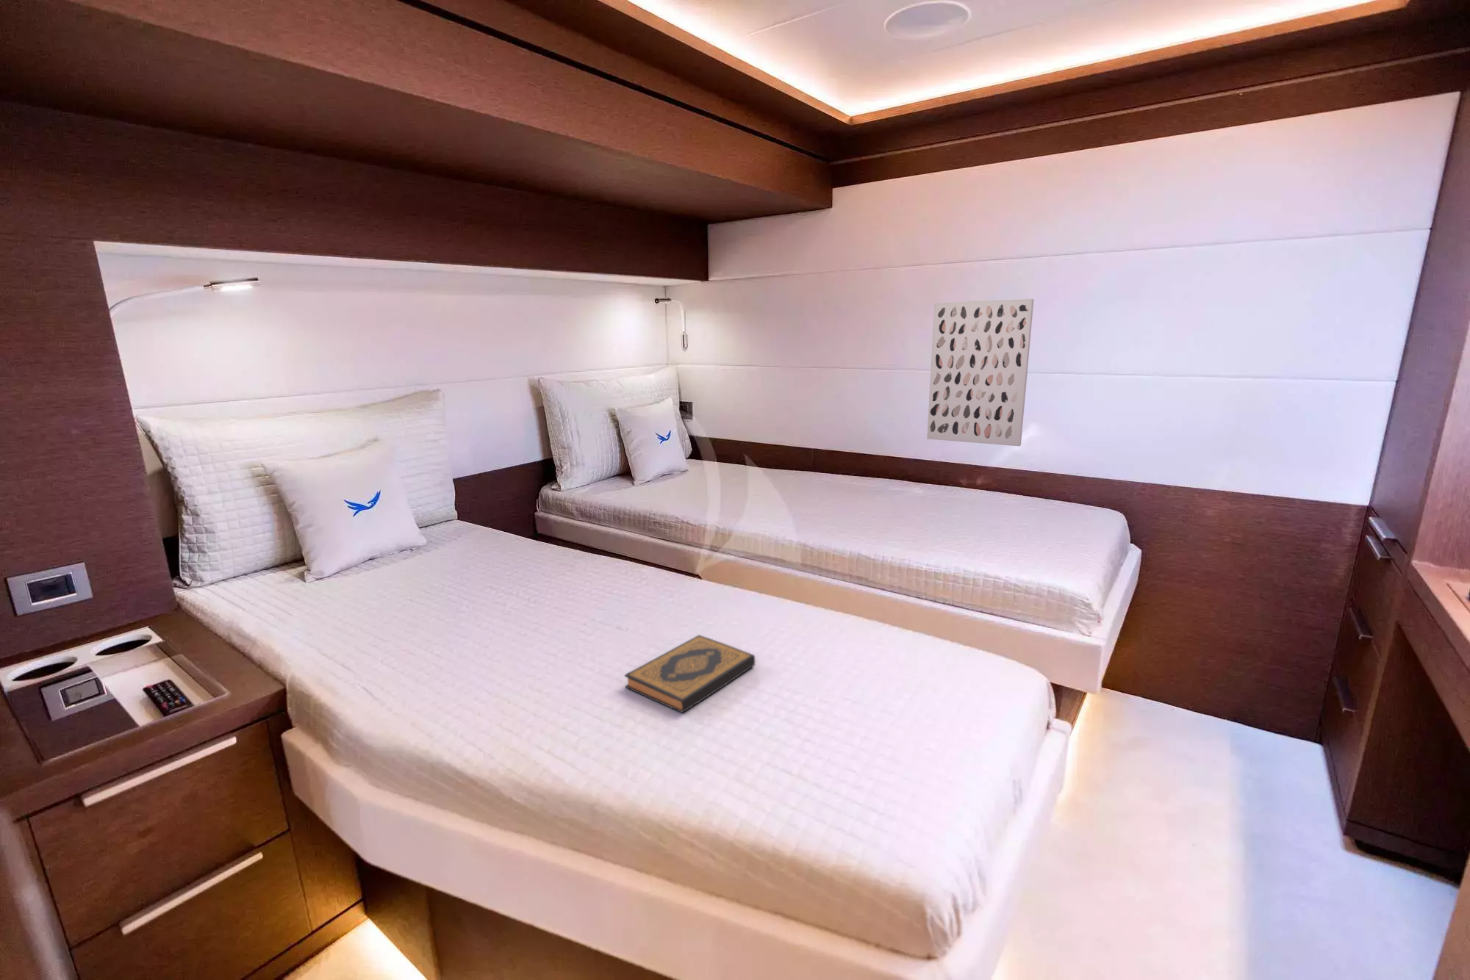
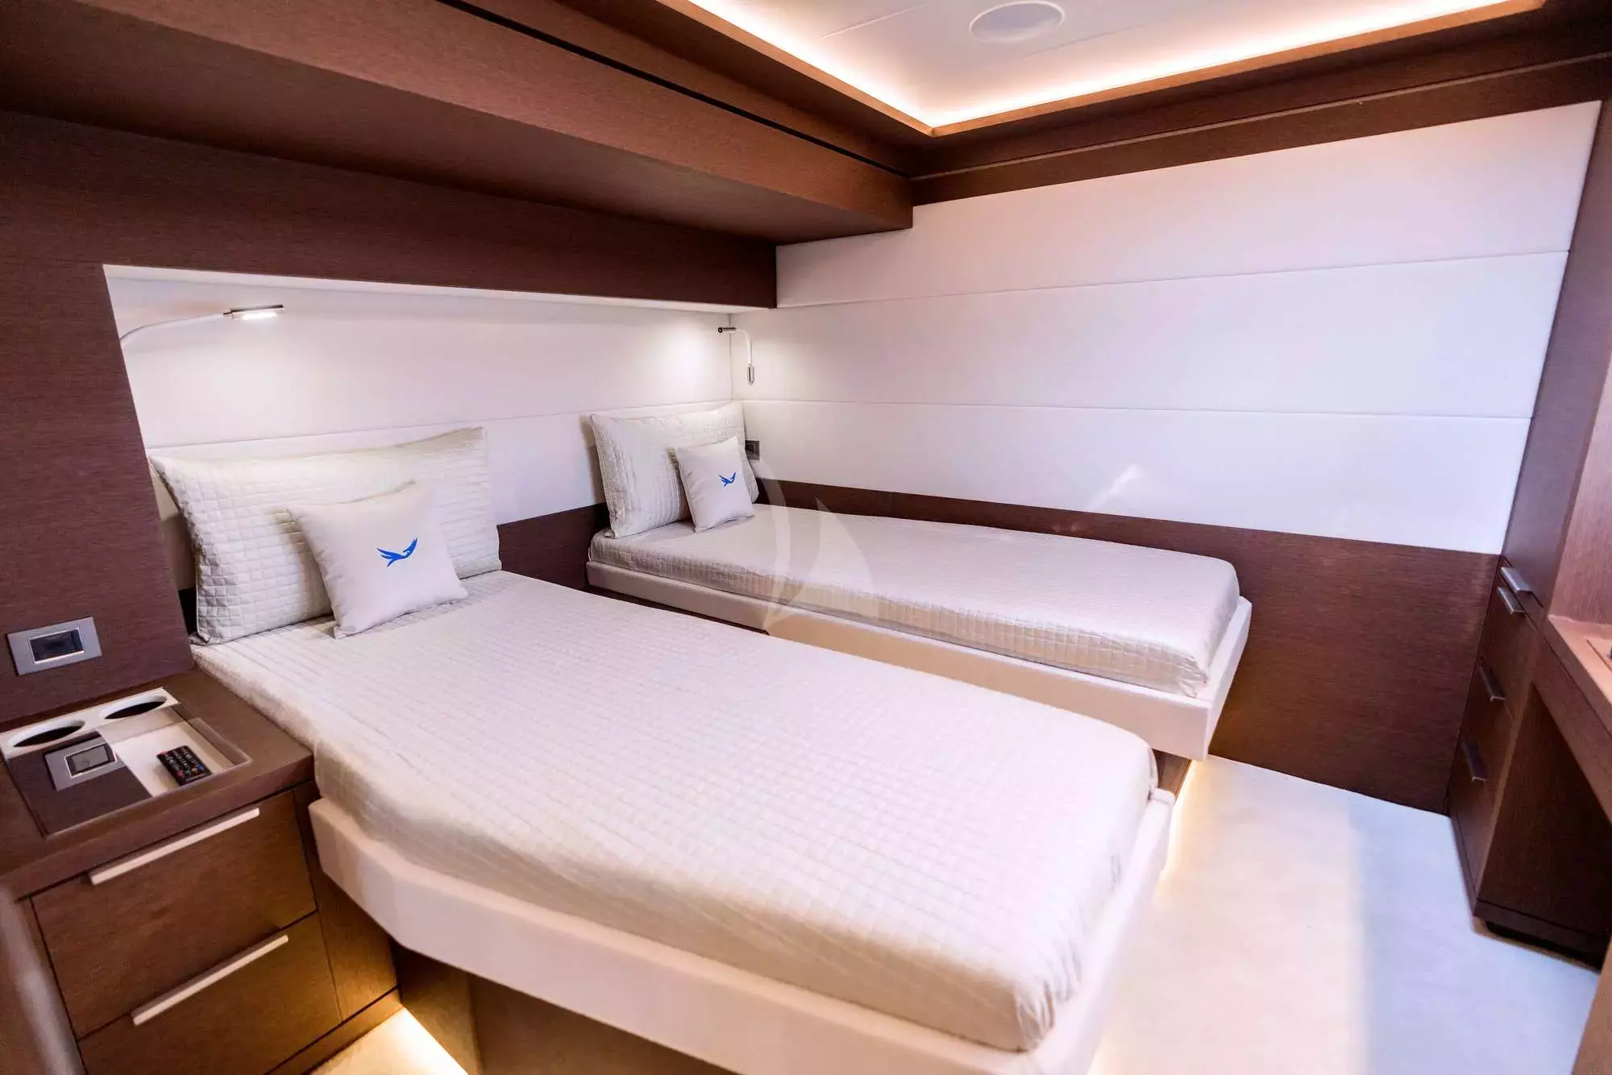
- wall art [926,299,1035,446]
- hardback book [625,634,756,713]
